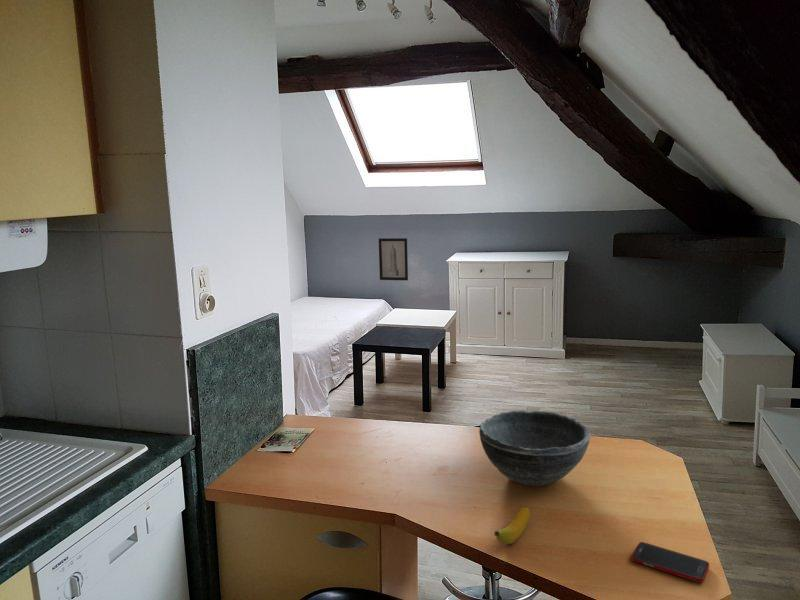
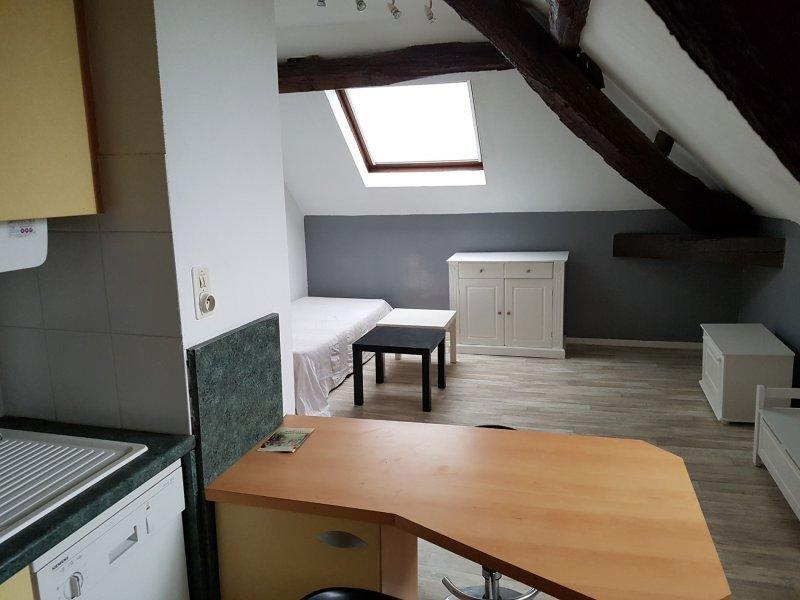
- banana [493,507,531,545]
- bowl [478,409,591,487]
- cell phone [630,541,710,584]
- wall art [378,237,409,281]
